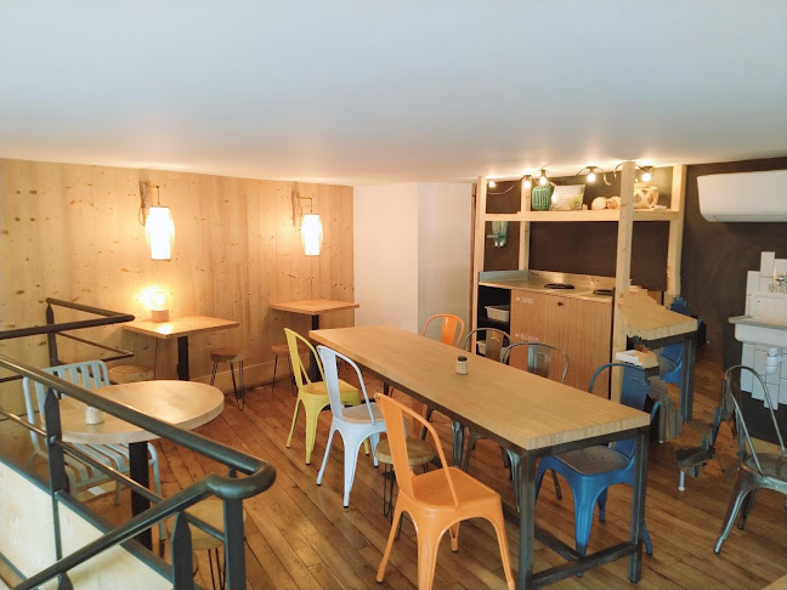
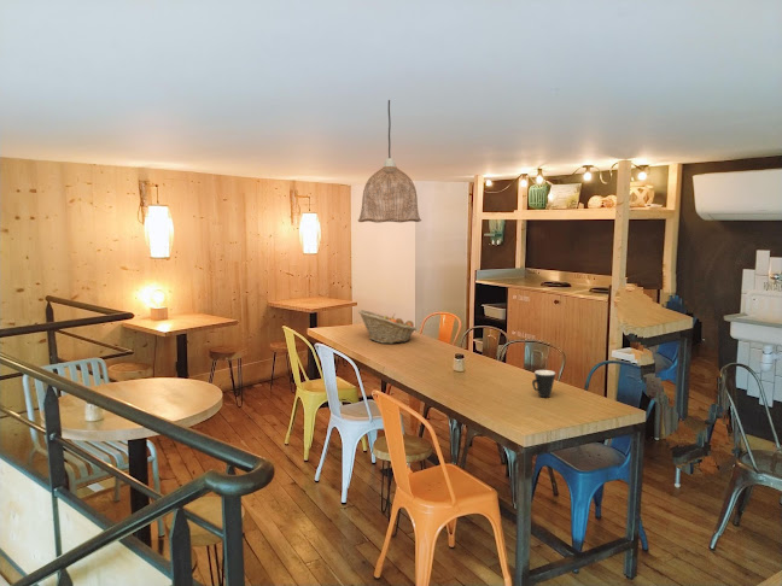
+ pendant lamp [357,99,422,224]
+ mug [531,369,556,398]
+ fruit basket [357,309,418,345]
